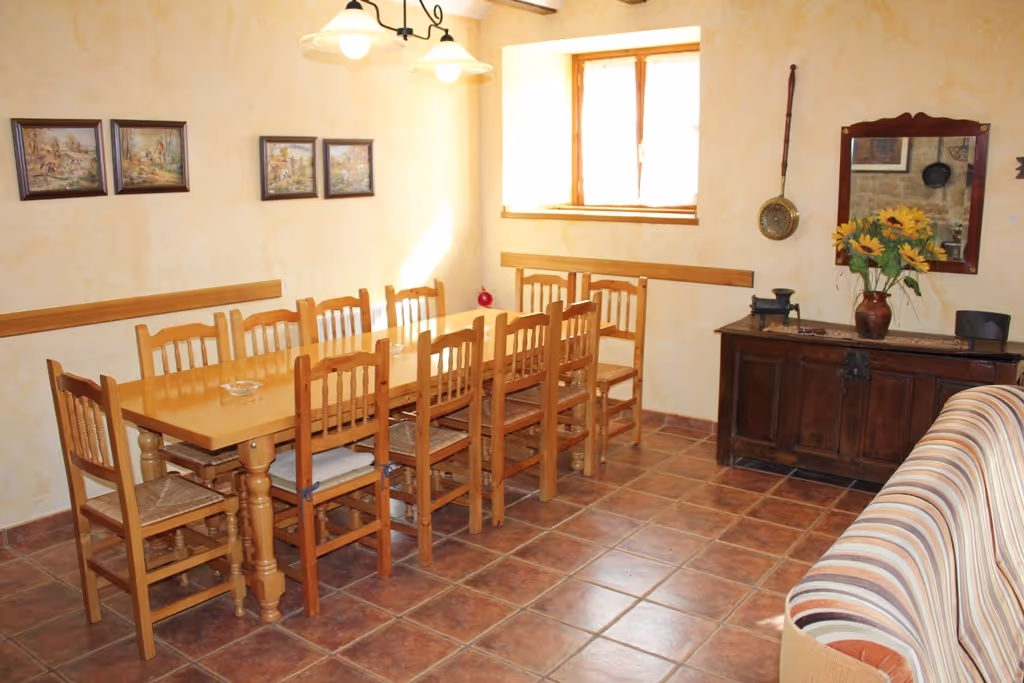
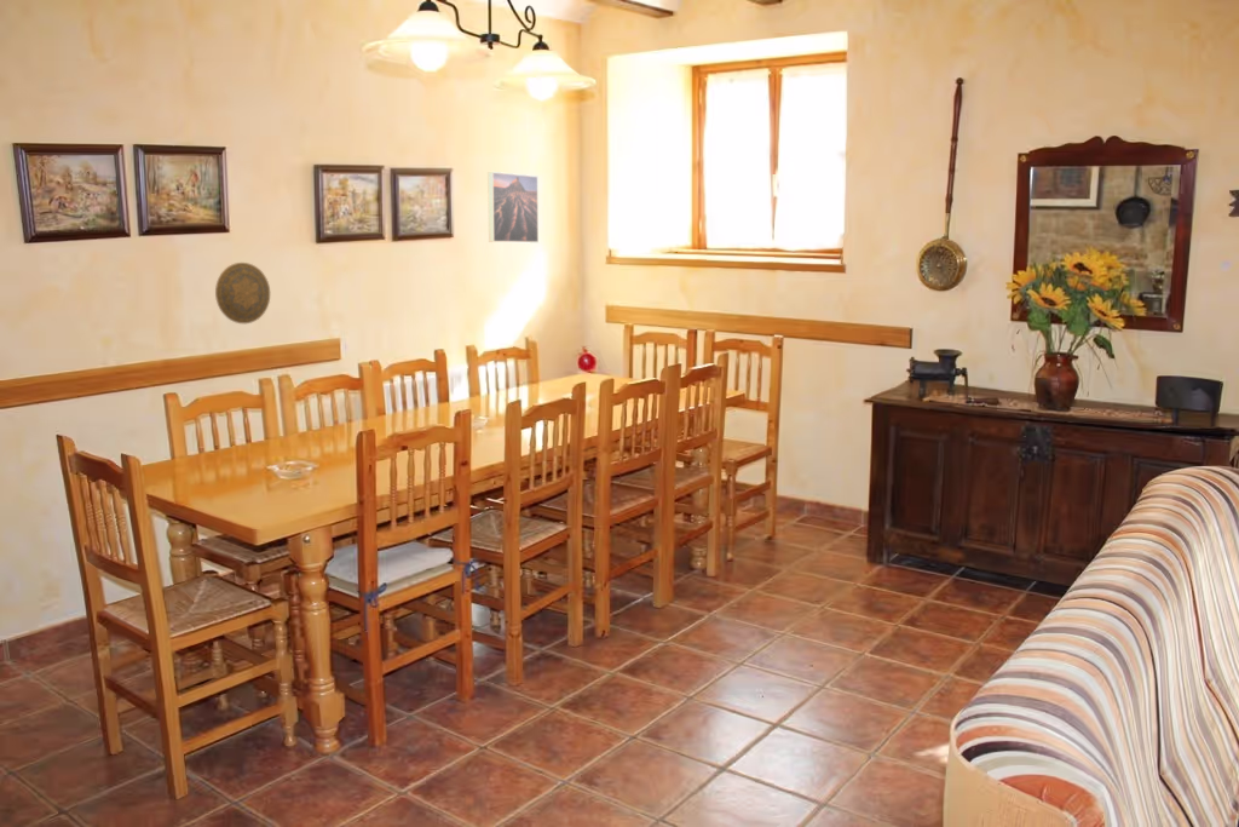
+ decorative plate [214,262,271,325]
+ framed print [486,171,540,245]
